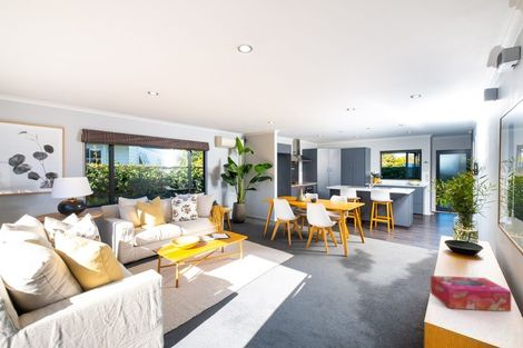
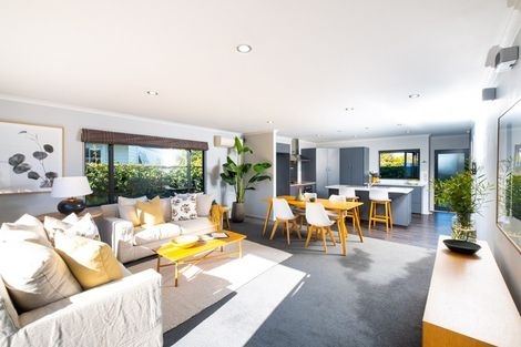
- tissue box [430,275,512,312]
